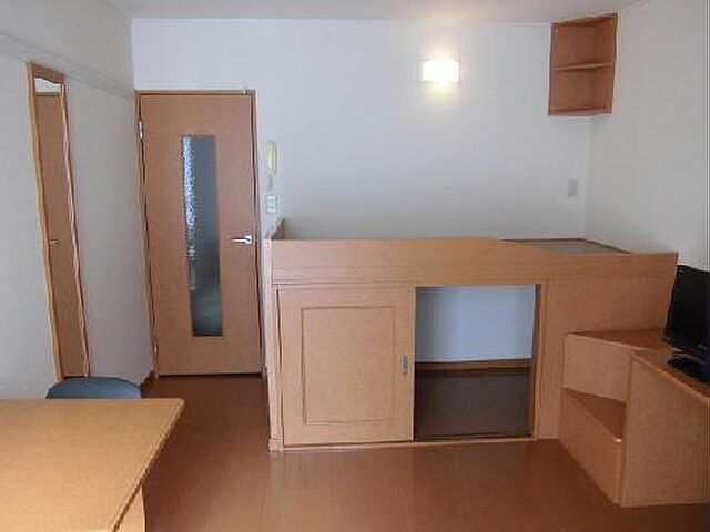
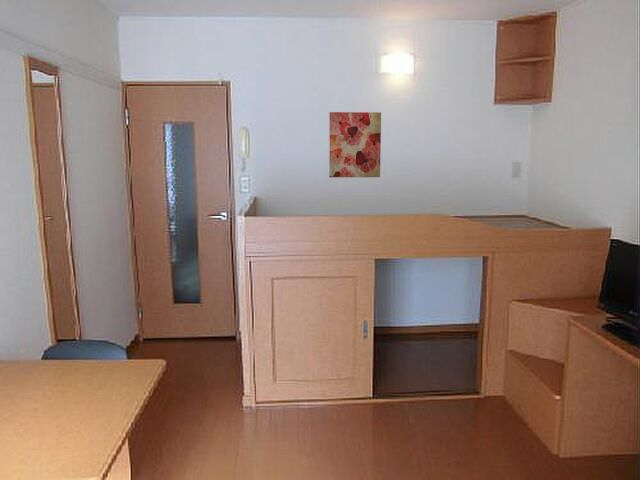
+ wall art [328,111,382,178]
